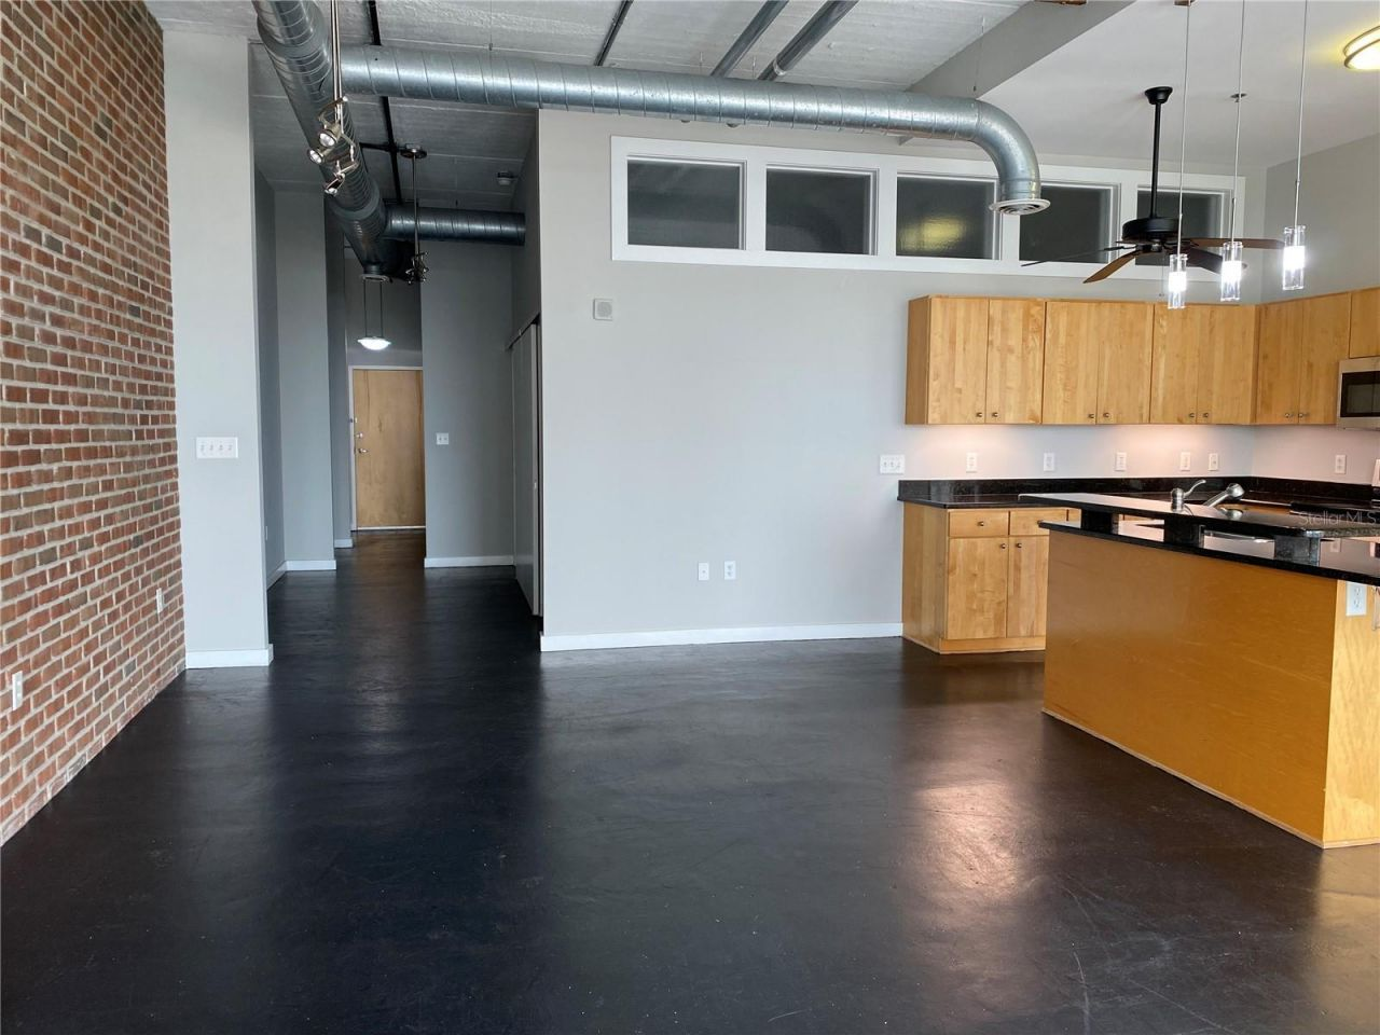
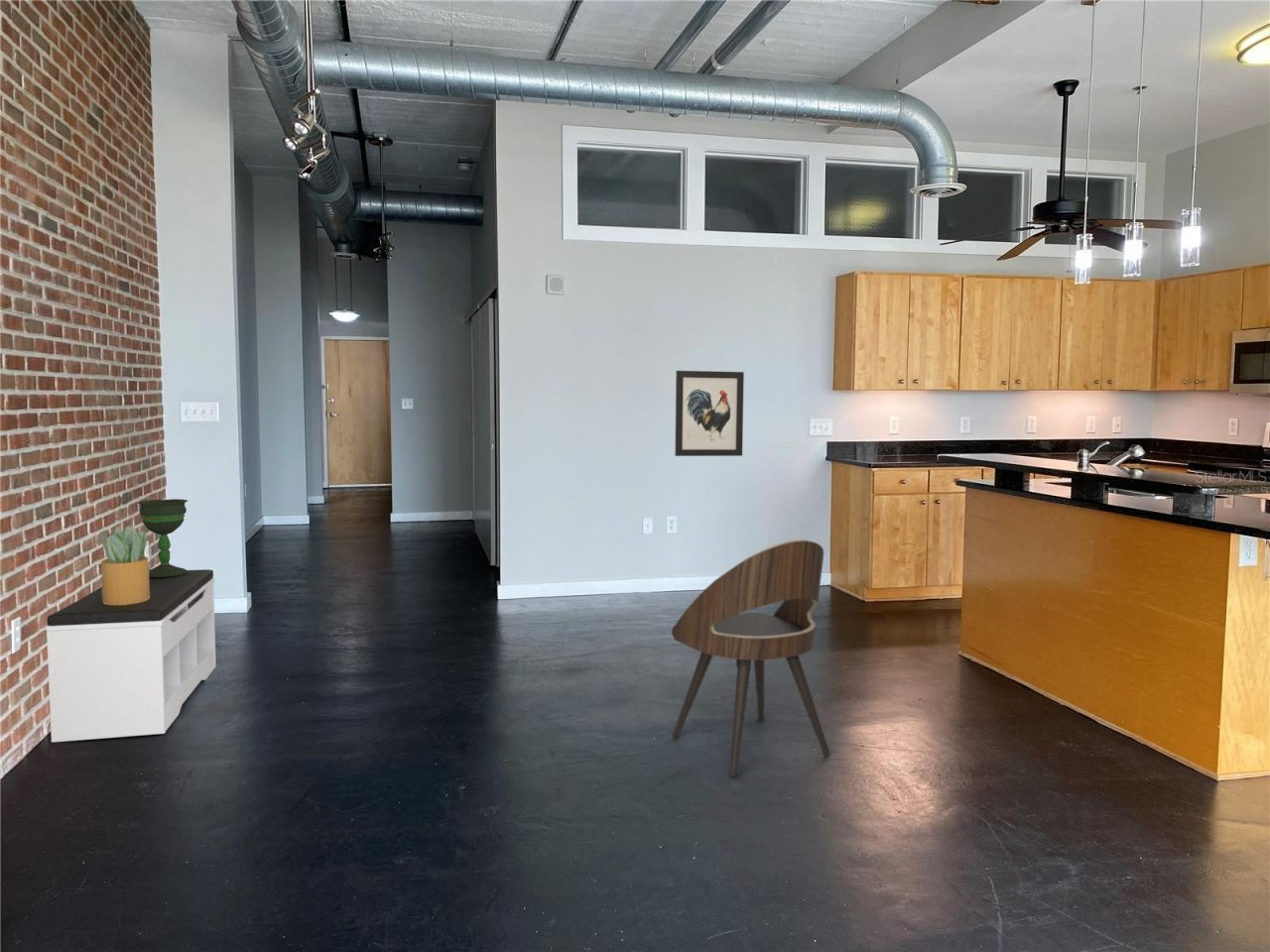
+ wall art [674,370,745,457]
+ chalice [136,498,189,578]
+ dining chair [671,538,830,777]
+ bench [45,568,217,743]
+ potted plant [99,525,151,605]
